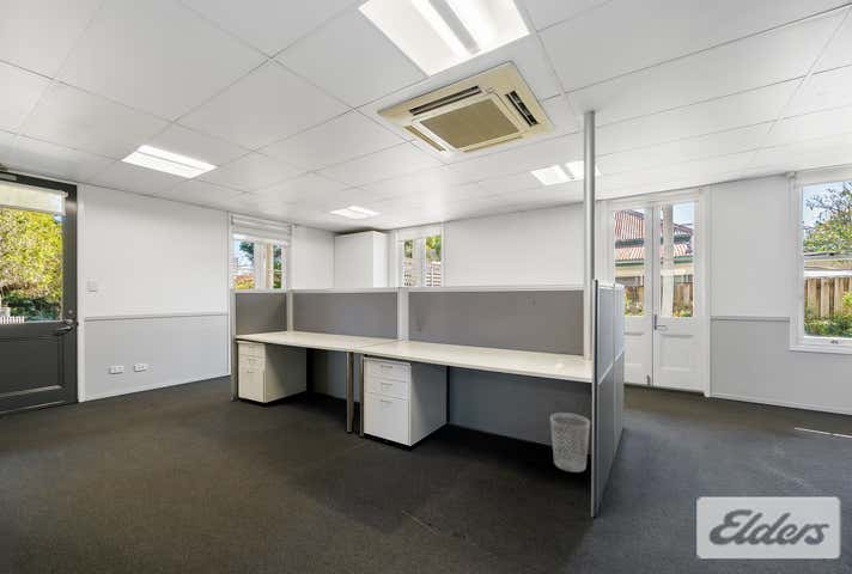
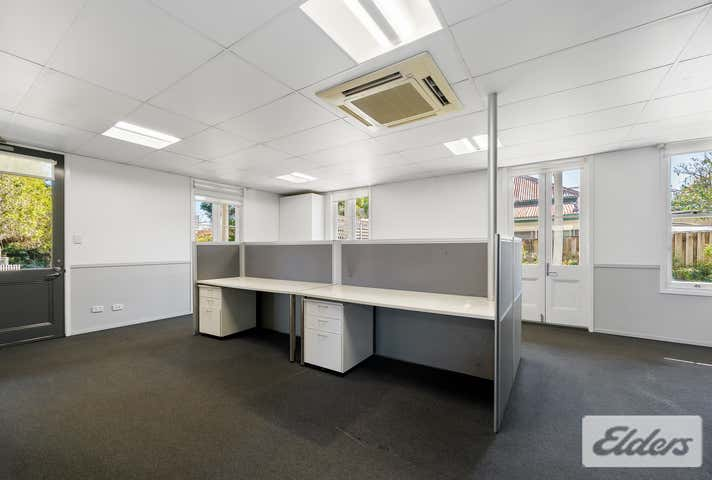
- wastebasket [549,411,591,474]
